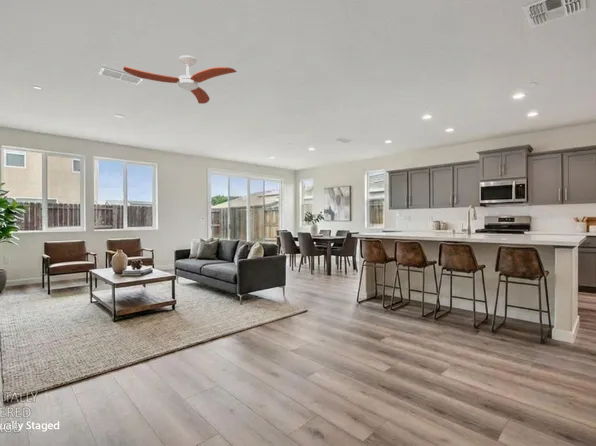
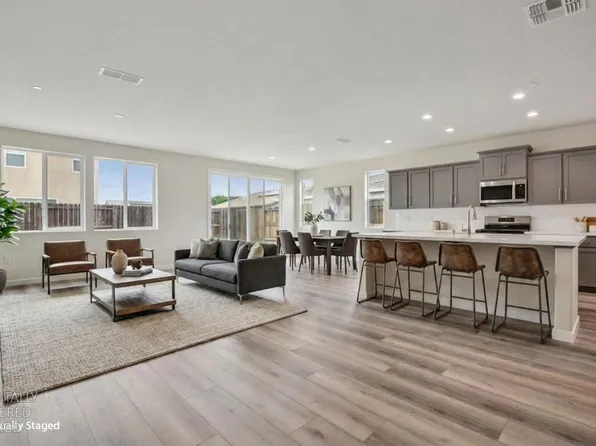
- ceiling fan [122,54,238,105]
